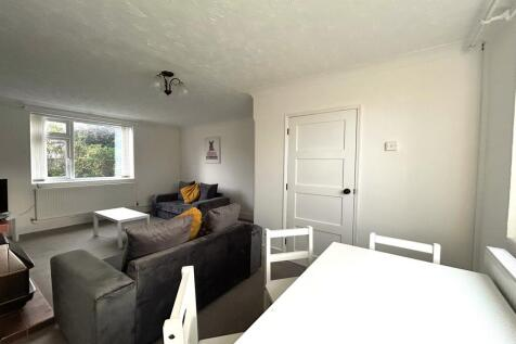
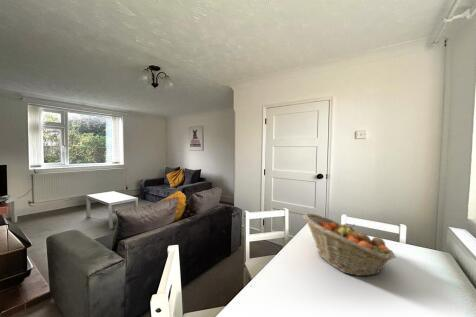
+ fruit basket [302,212,396,277]
